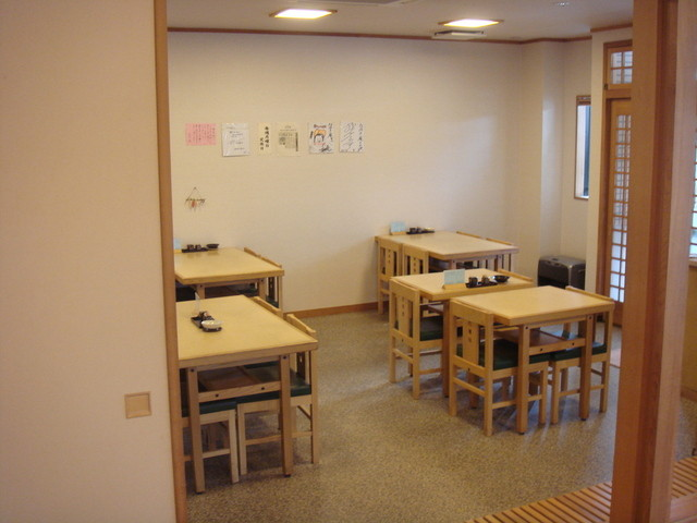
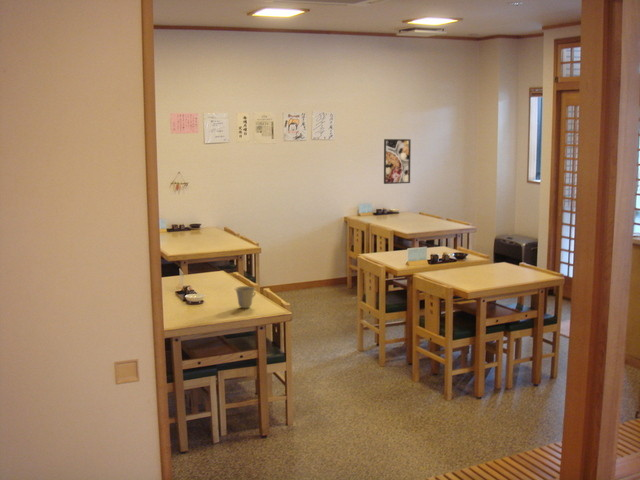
+ cup [234,285,257,309]
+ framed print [383,138,412,185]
